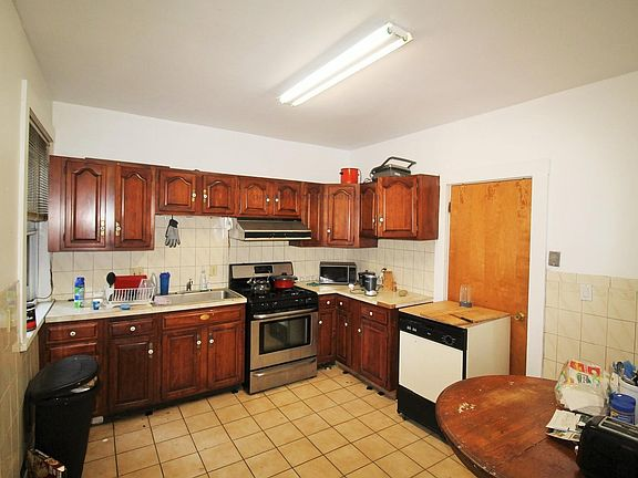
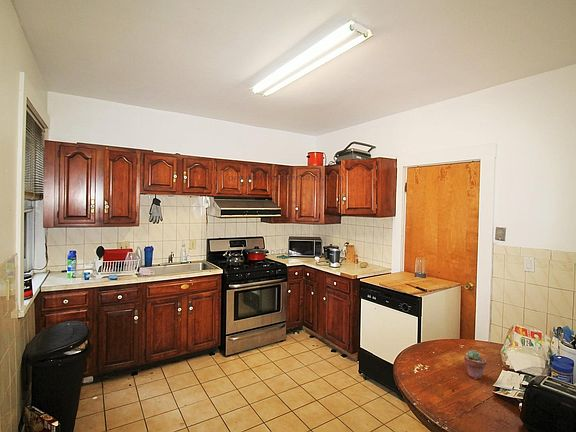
+ potted succulent [463,349,487,380]
